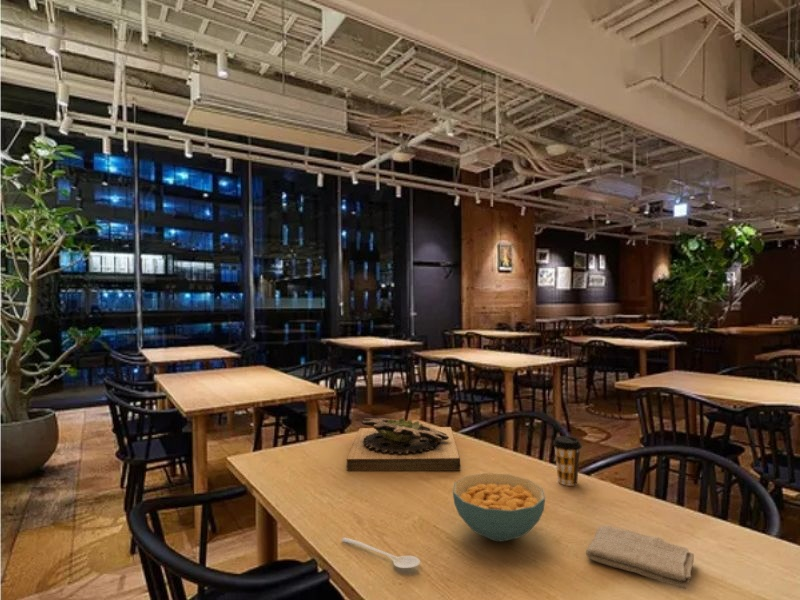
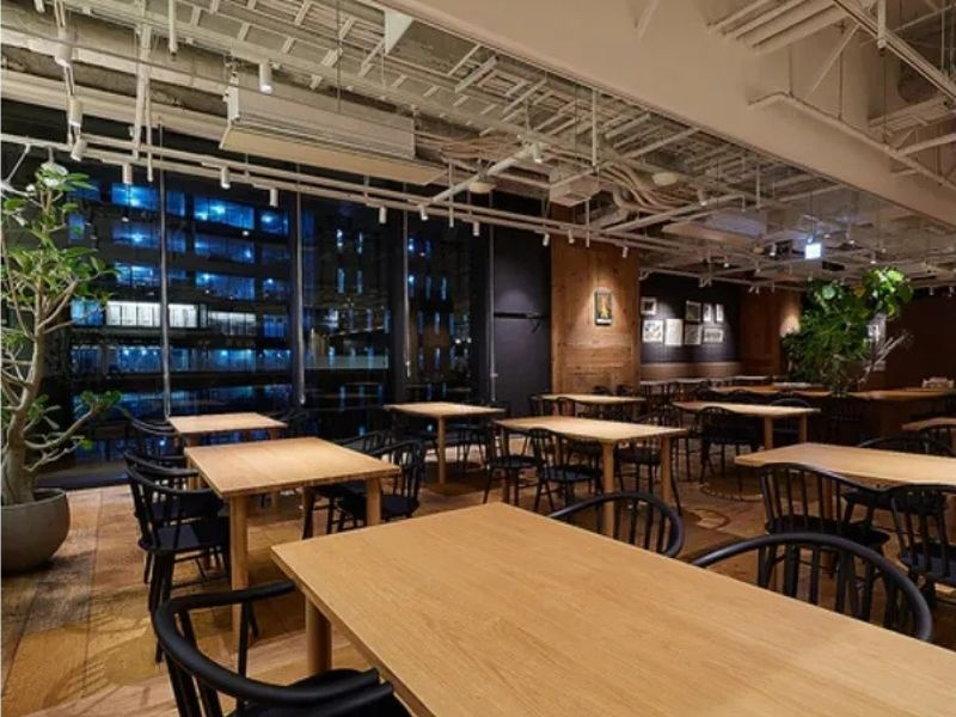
- washcloth [585,525,695,590]
- cereal bowl [452,472,546,543]
- succulent planter [346,417,461,472]
- coffee cup [552,435,583,487]
- stirrer [341,536,421,569]
